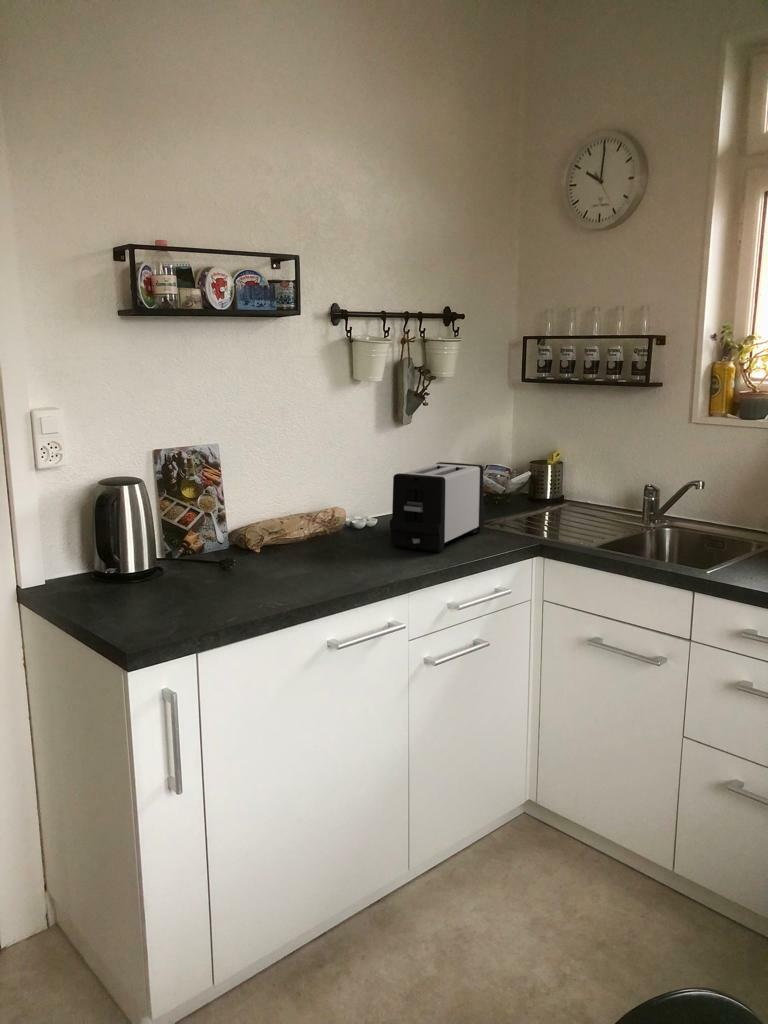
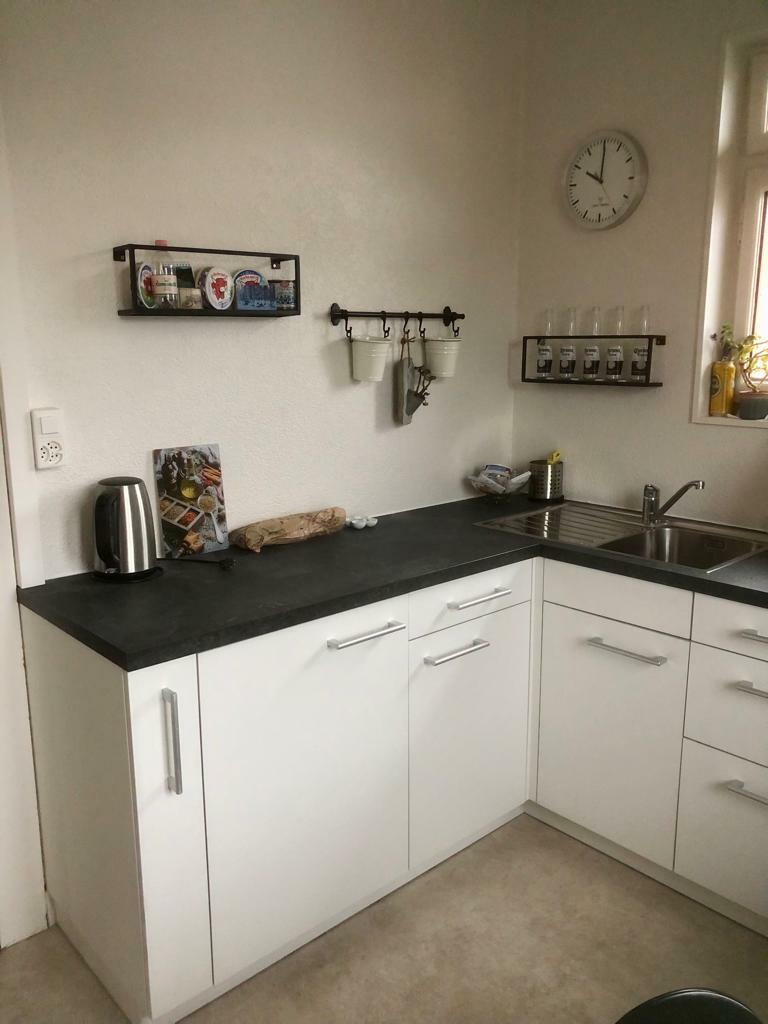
- toaster [389,461,486,553]
